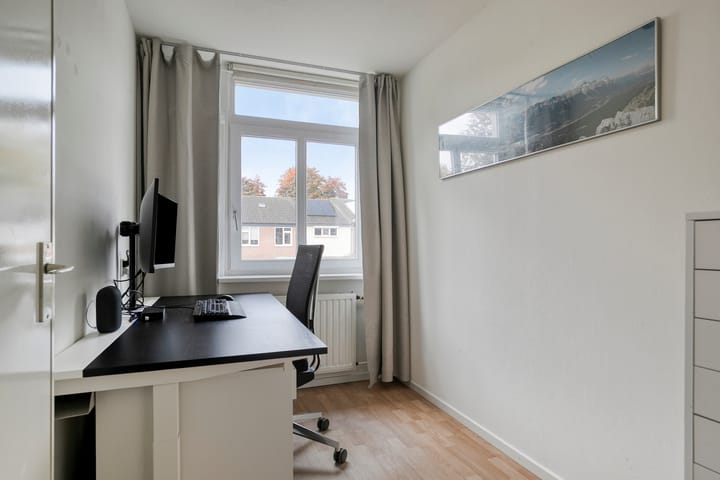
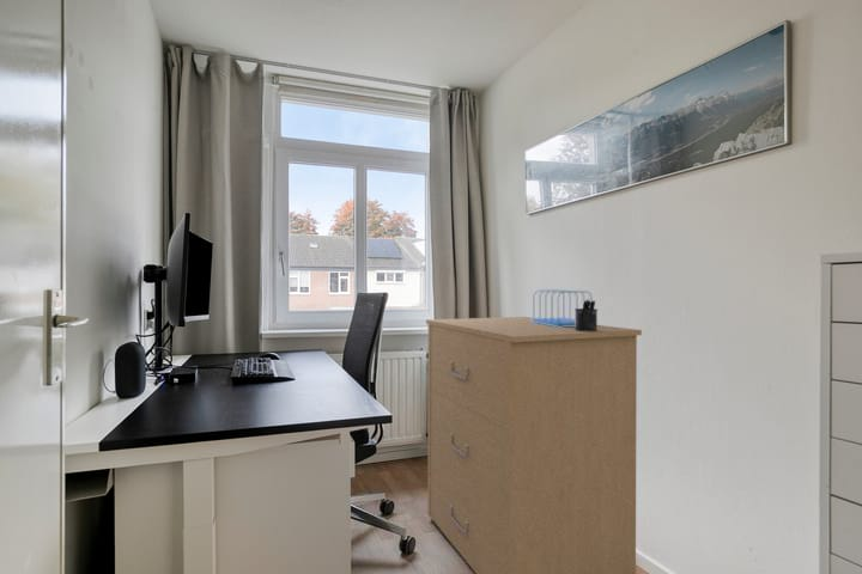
+ pen holder [573,299,599,331]
+ filing cabinet [425,316,643,574]
+ file sorter [532,289,593,328]
